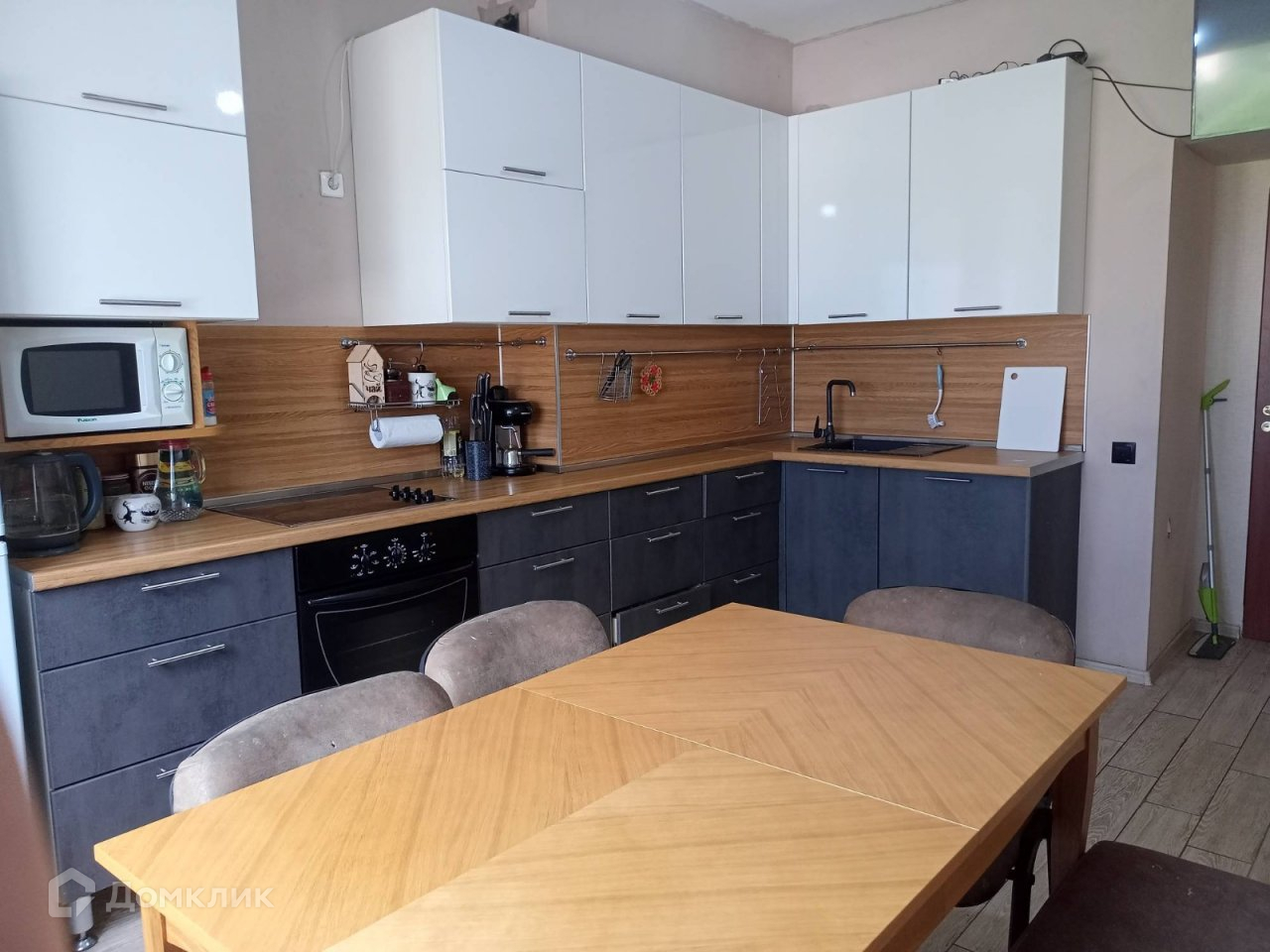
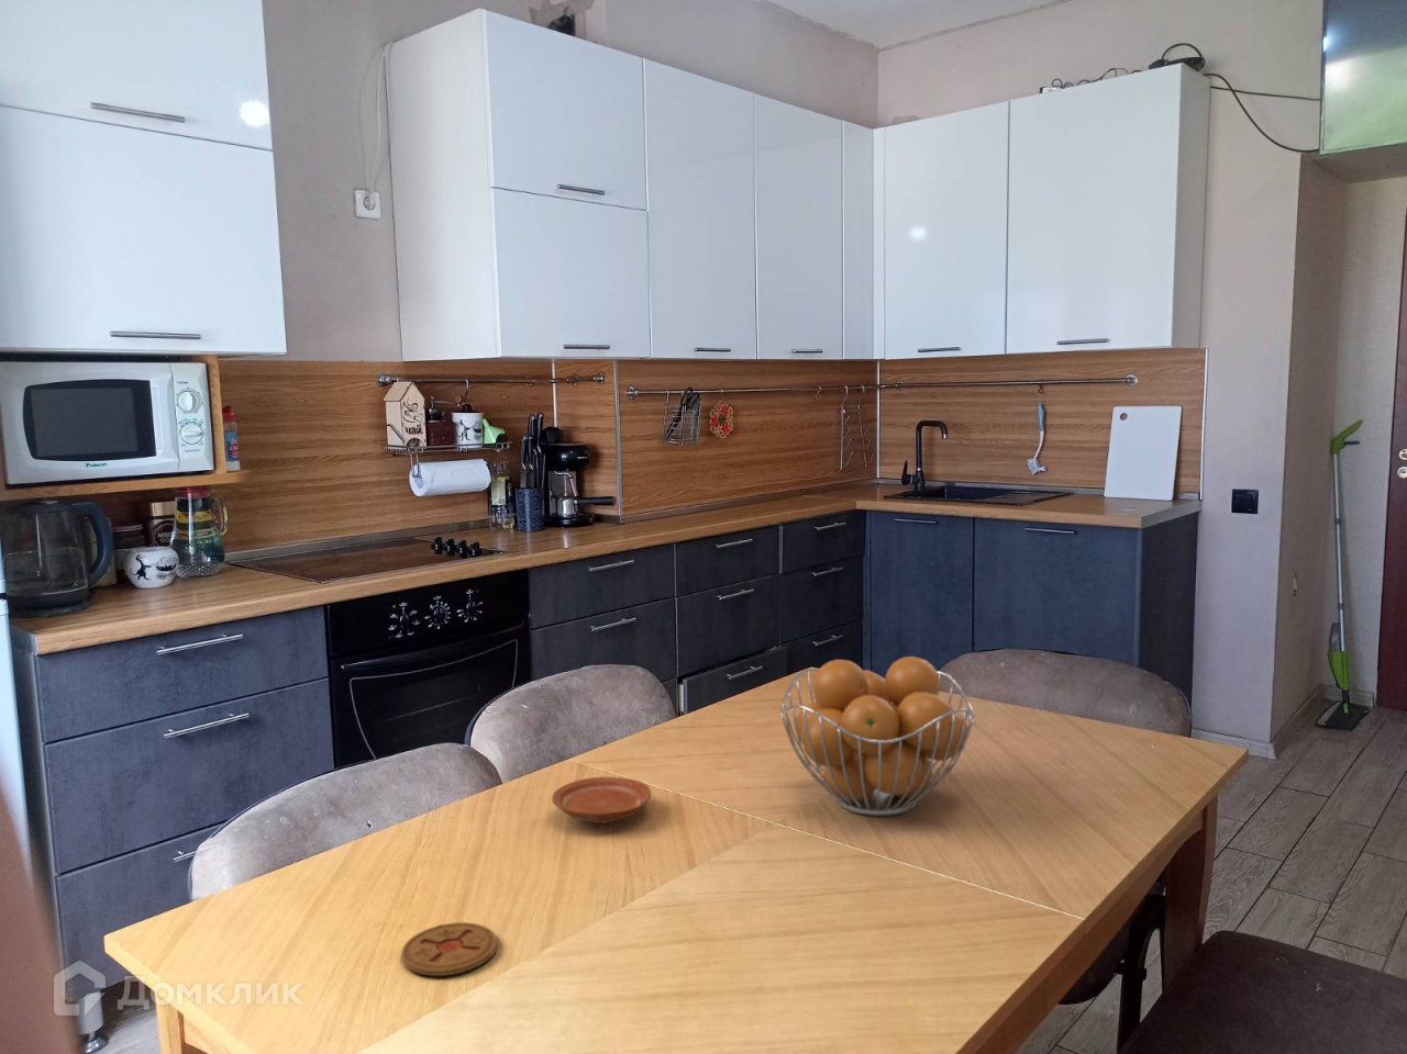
+ coaster [400,921,499,978]
+ plate [551,776,651,825]
+ fruit basket [779,655,976,817]
